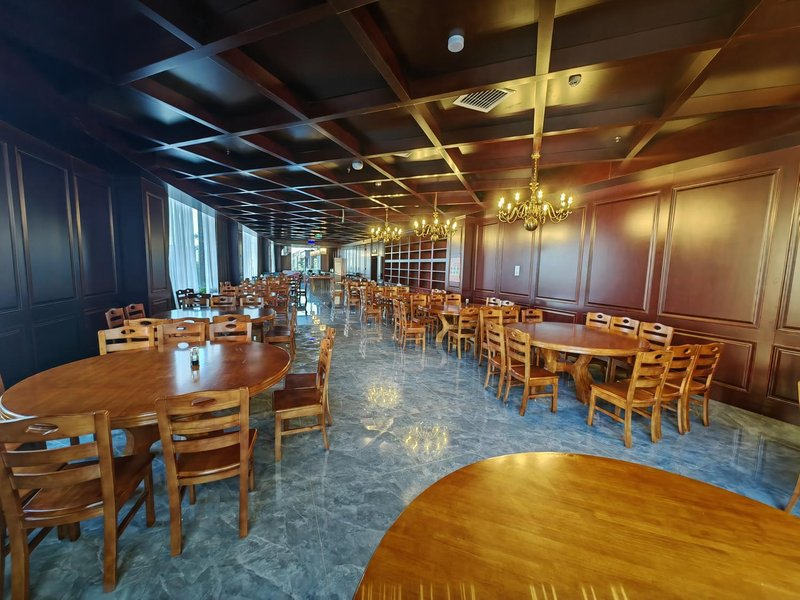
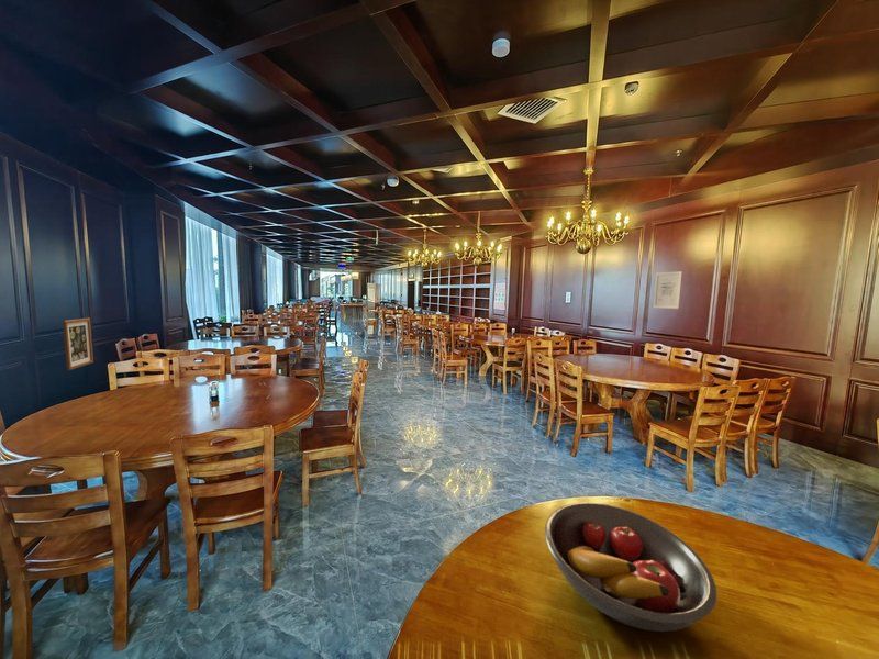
+ wall art [653,270,683,310]
+ wall art [62,317,94,371]
+ fruit bowl [544,501,719,633]
